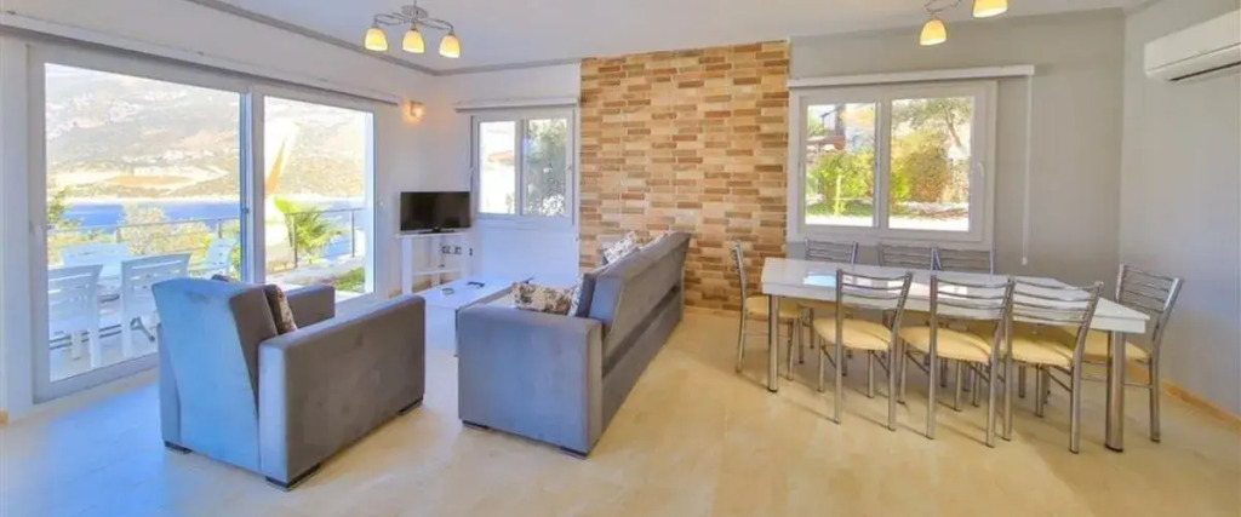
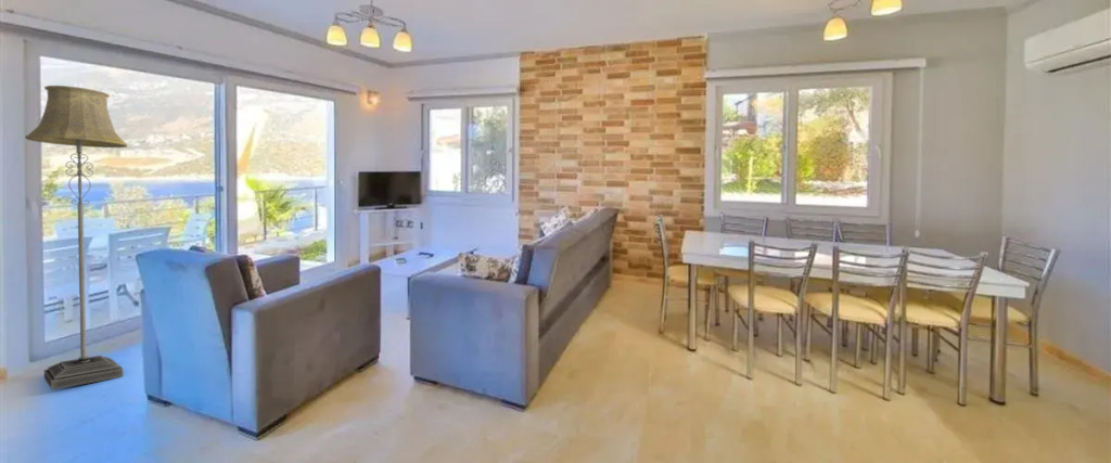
+ floor lamp [24,85,128,390]
